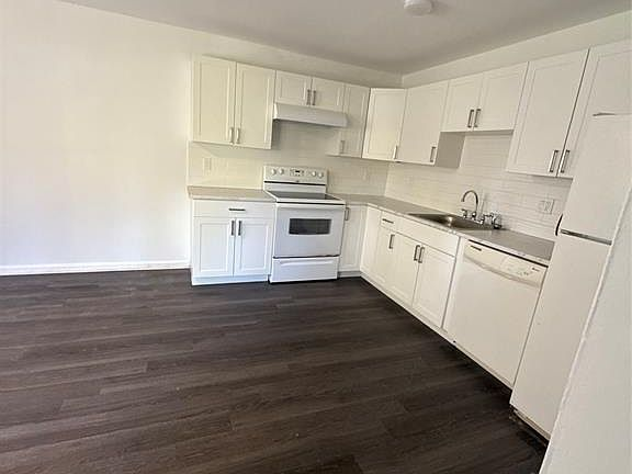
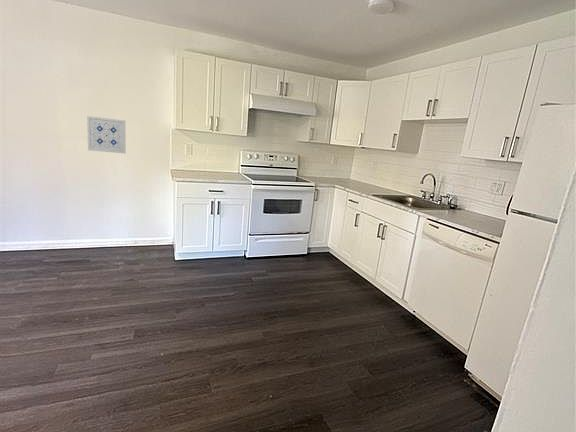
+ wall art [86,115,126,154]
